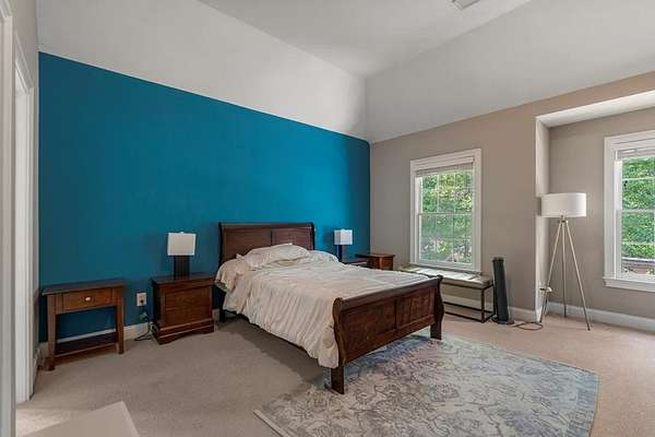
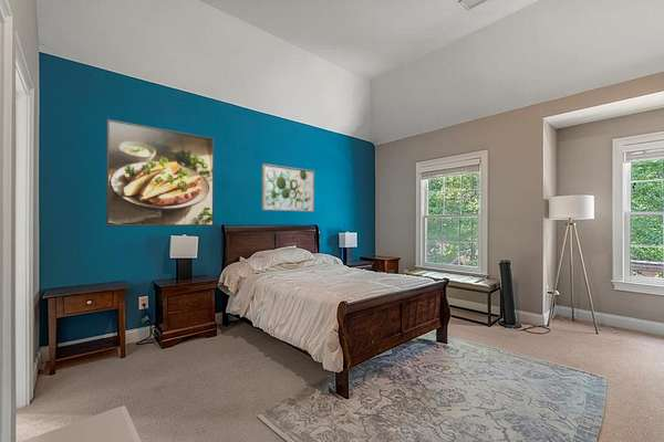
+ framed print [105,118,215,228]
+ wall art [261,162,315,212]
